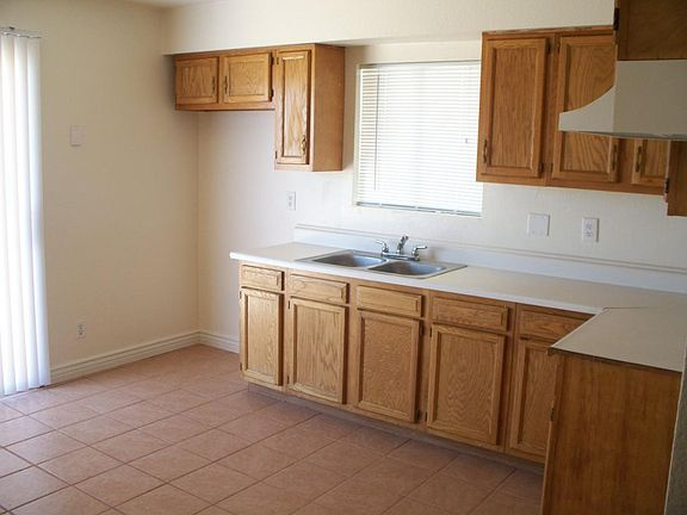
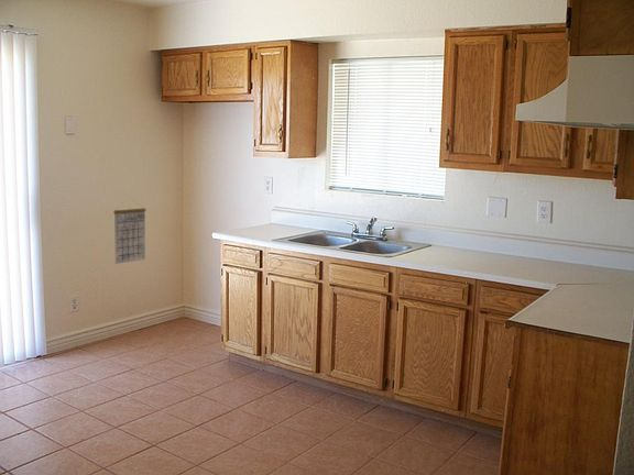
+ calendar [112,198,146,265]
